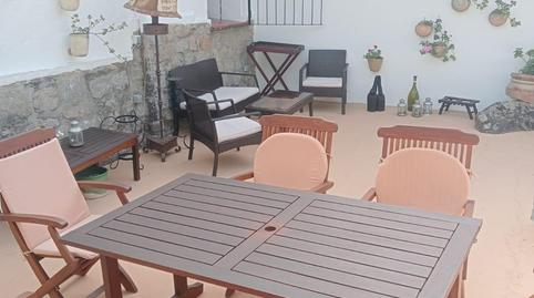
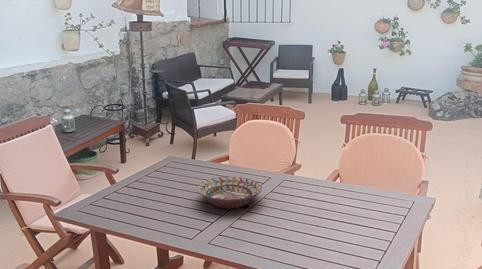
+ decorative bowl [196,176,263,209]
